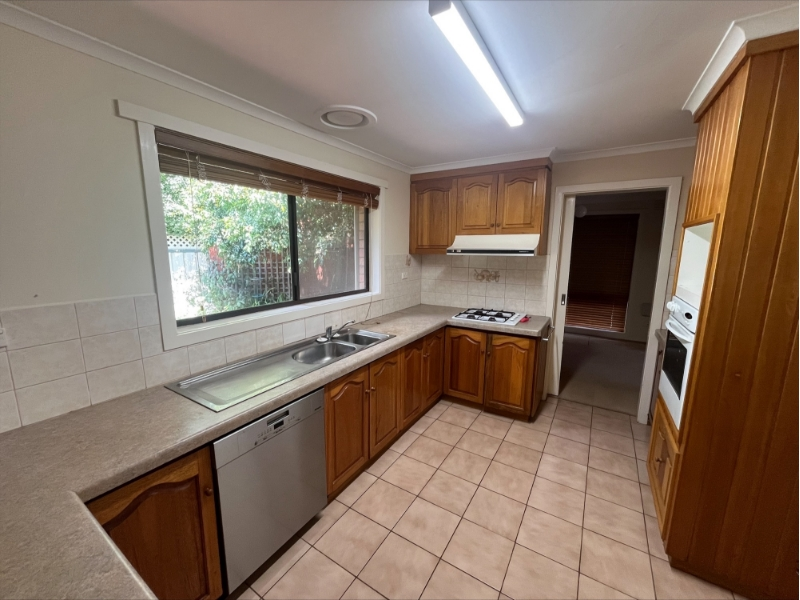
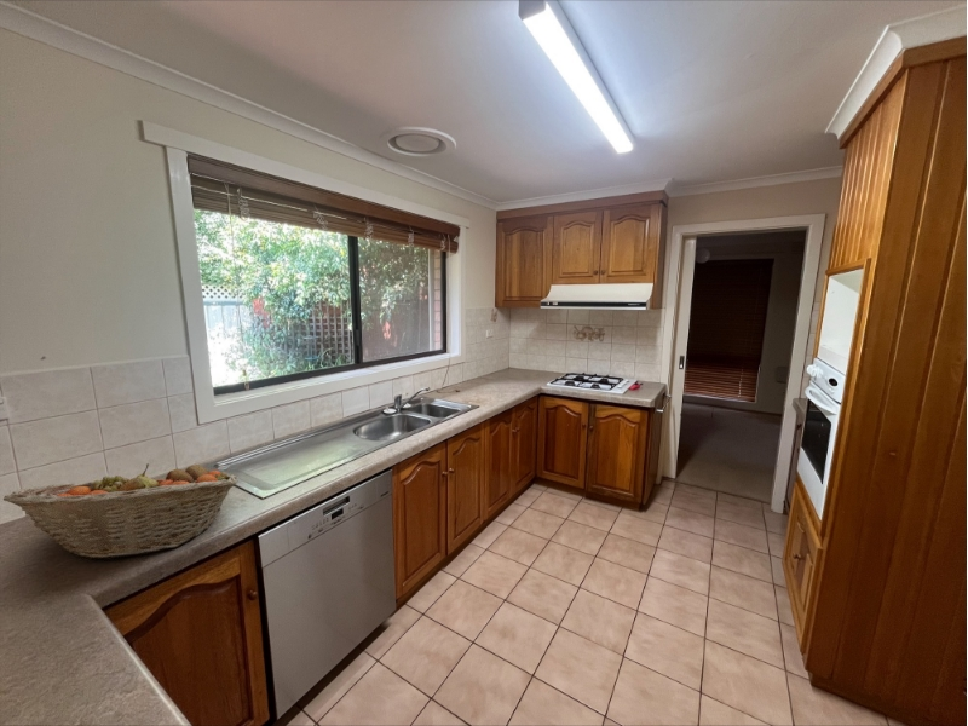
+ fruit basket [2,462,240,560]
